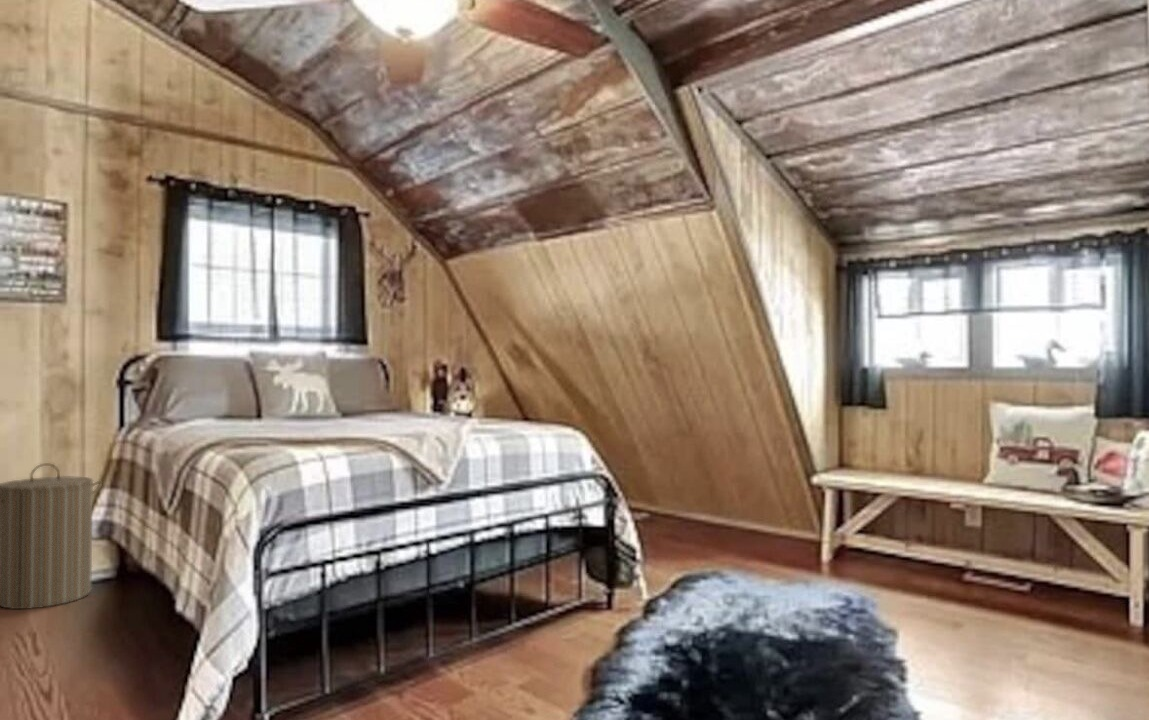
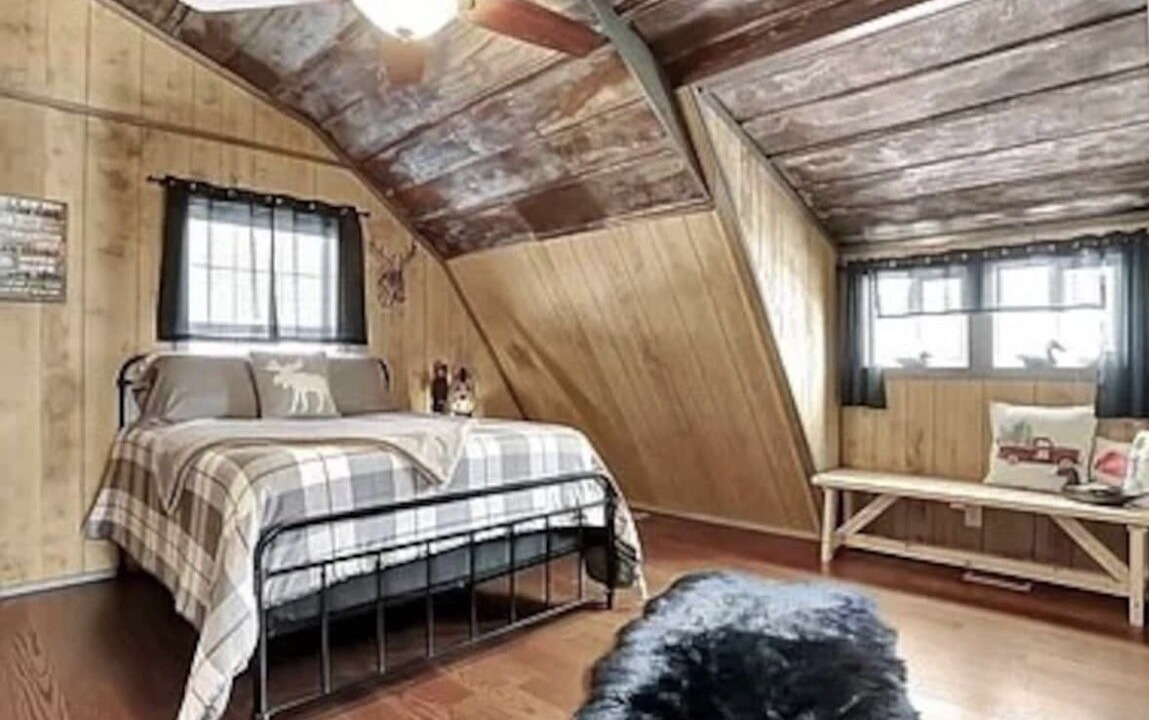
- laundry hamper [0,462,103,610]
